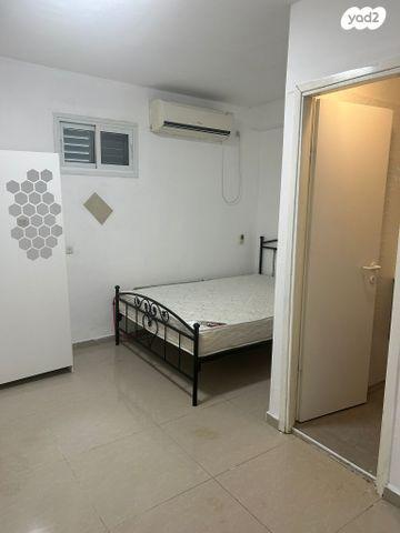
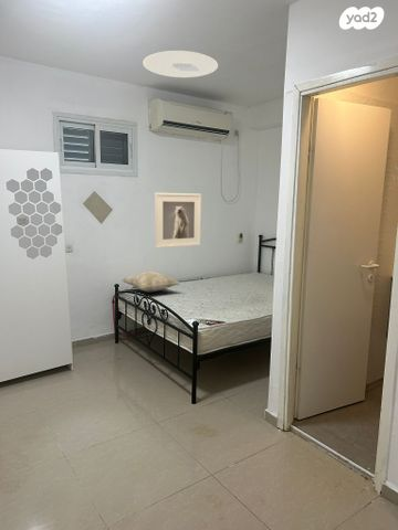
+ decorative pillow [122,271,181,294]
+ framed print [154,192,202,250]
+ ceiling light [142,50,219,78]
